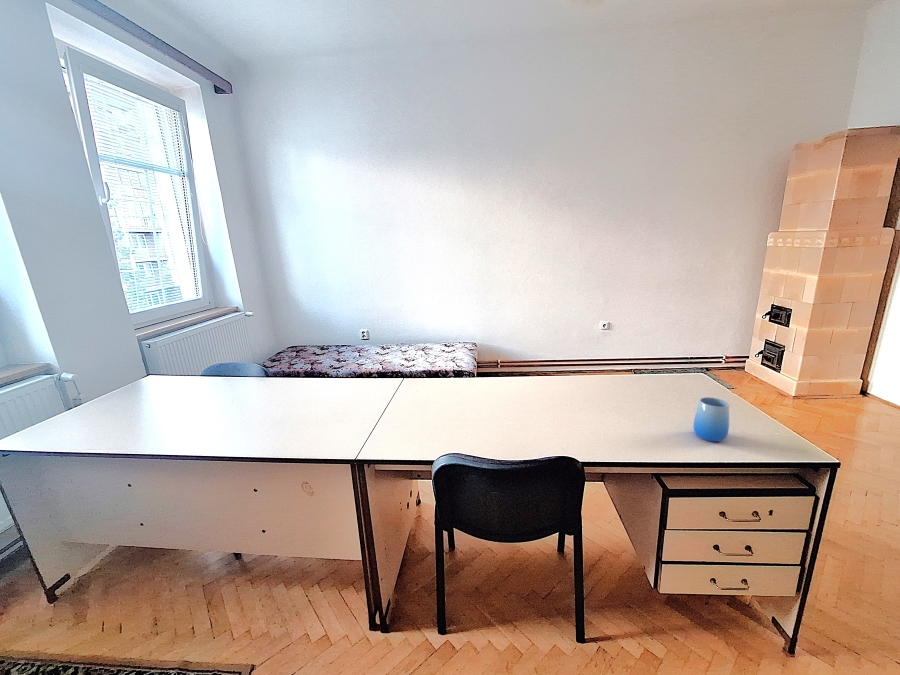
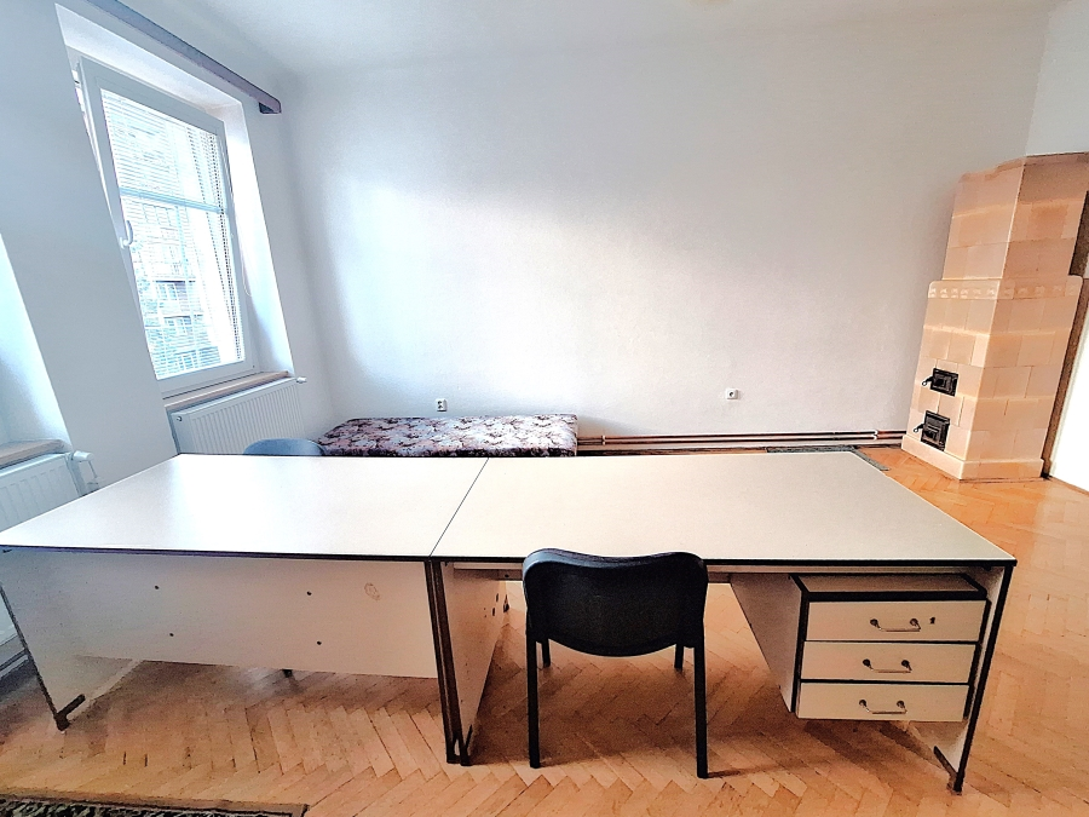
- cup [692,397,730,443]
